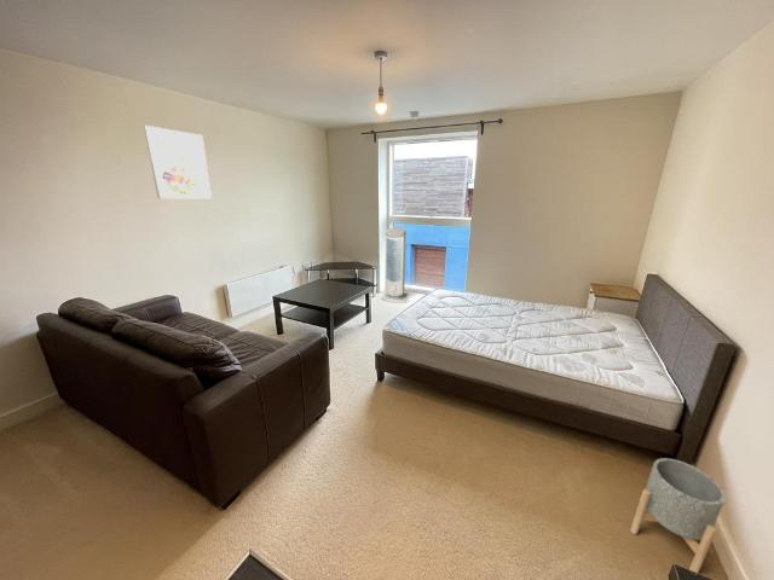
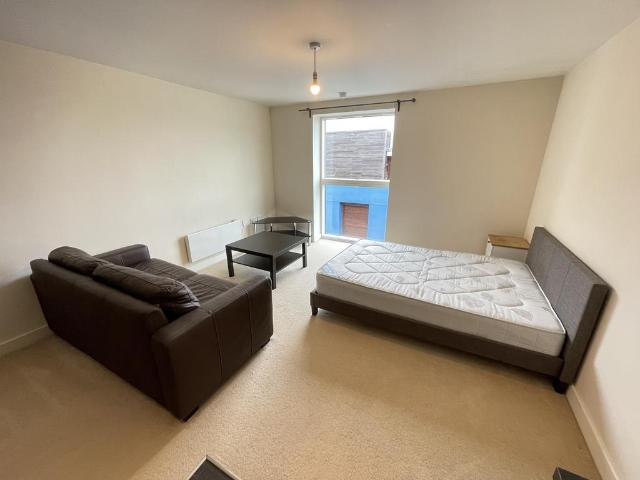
- planter [629,457,727,574]
- air purifier [380,226,410,304]
- wall art [143,124,213,199]
